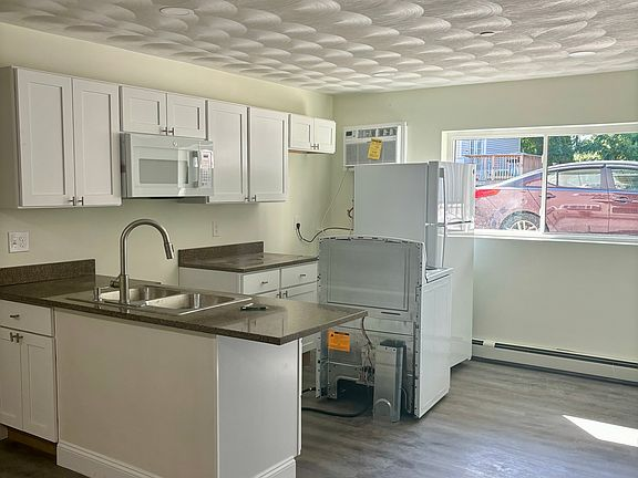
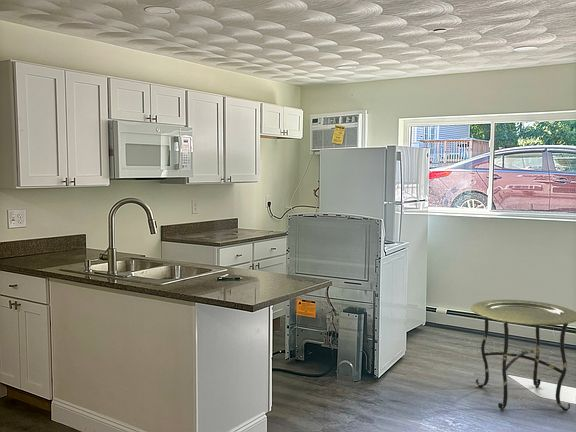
+ side table [470,299,576,412]
